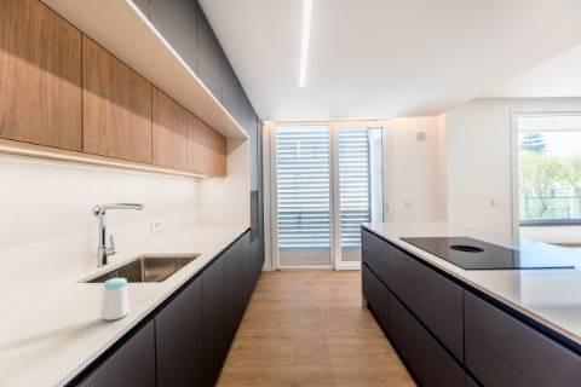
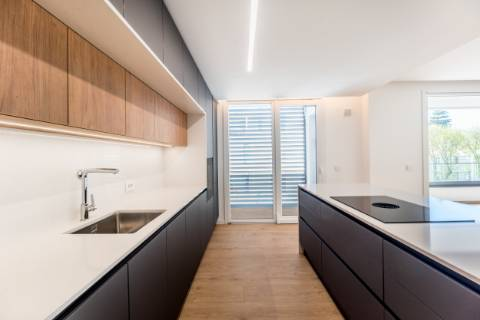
- salt shaker [100,277,131,322]
